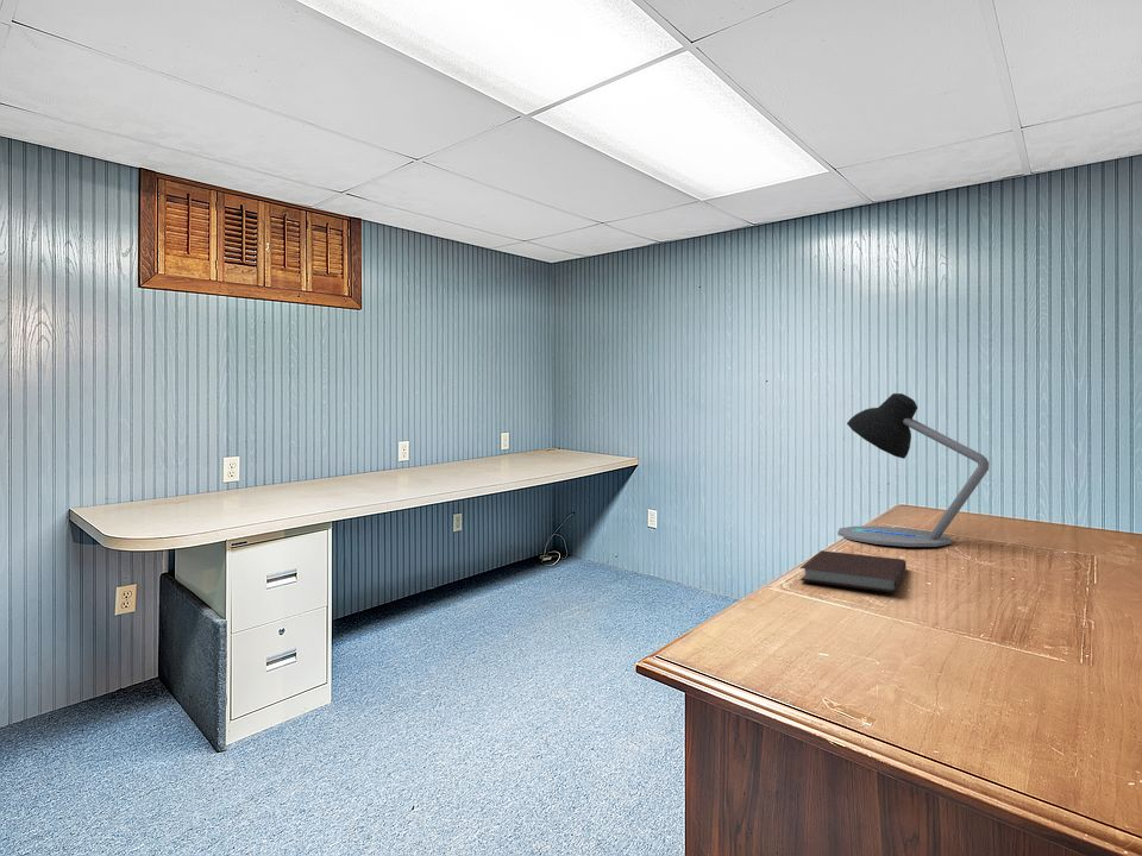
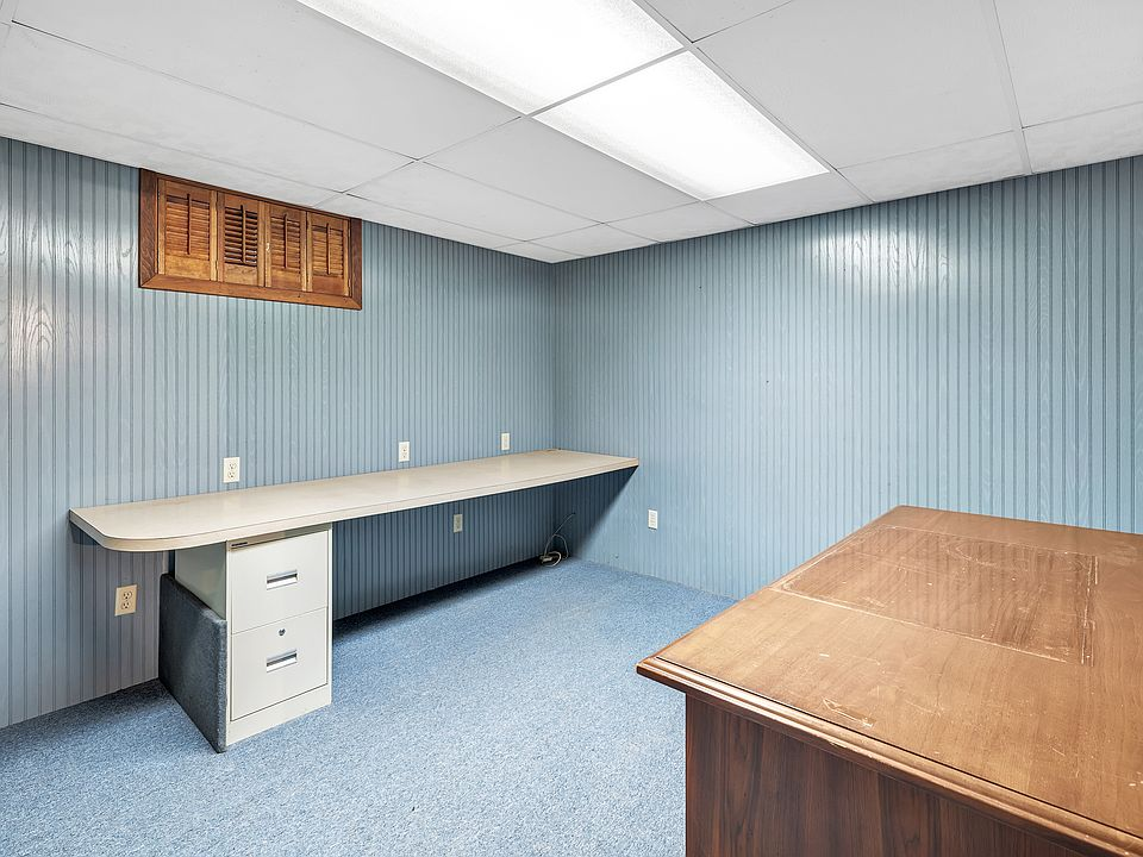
- desk lamp [836,392,990,548]
- notebook [799,549,908,593]
